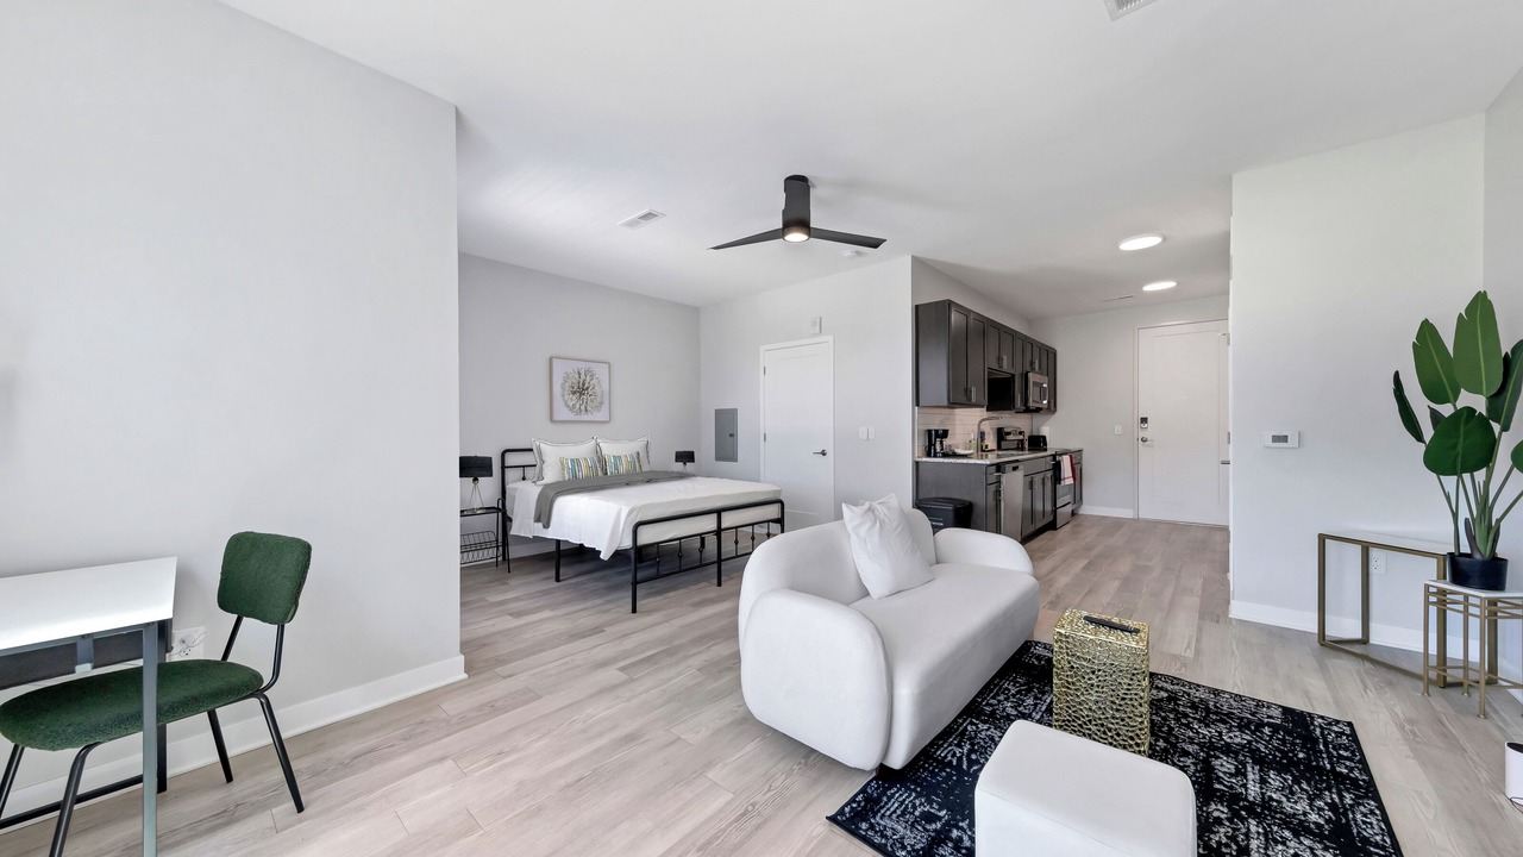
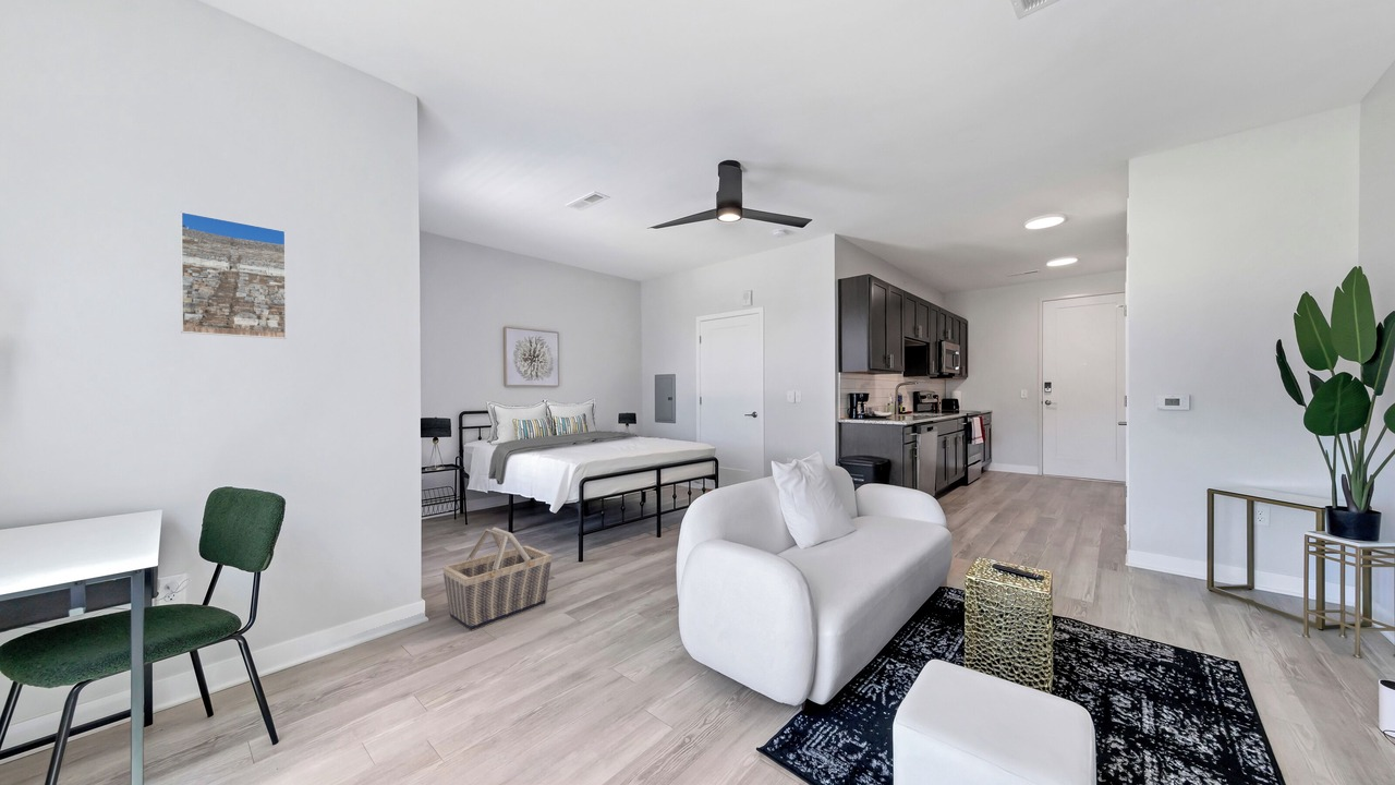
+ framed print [179,210,288,340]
+ basket [441,527,553,632]
